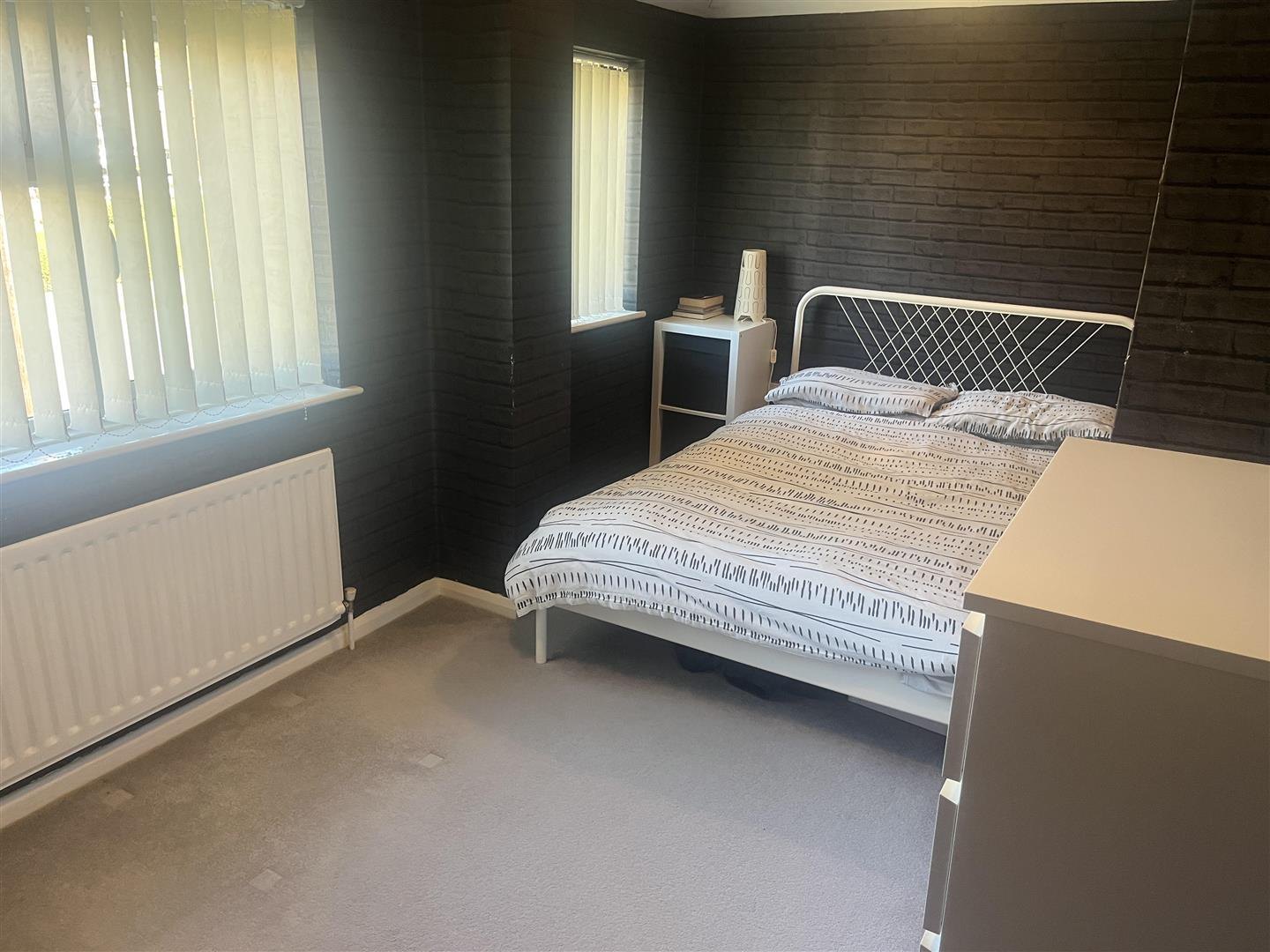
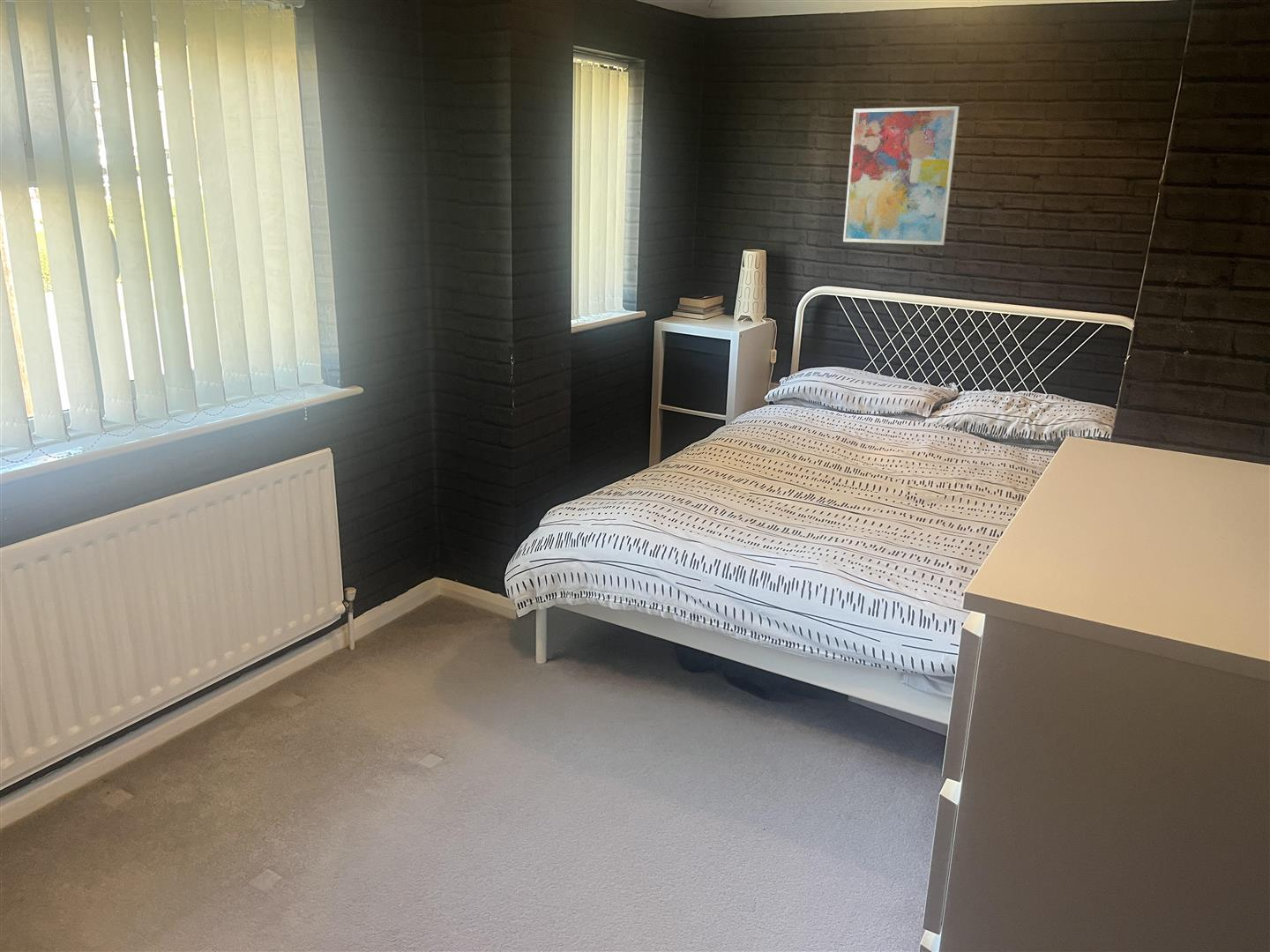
+ wall art [842,106,960,246]
